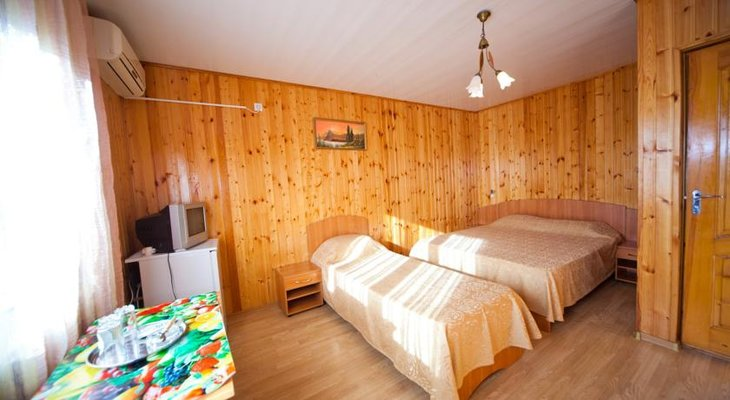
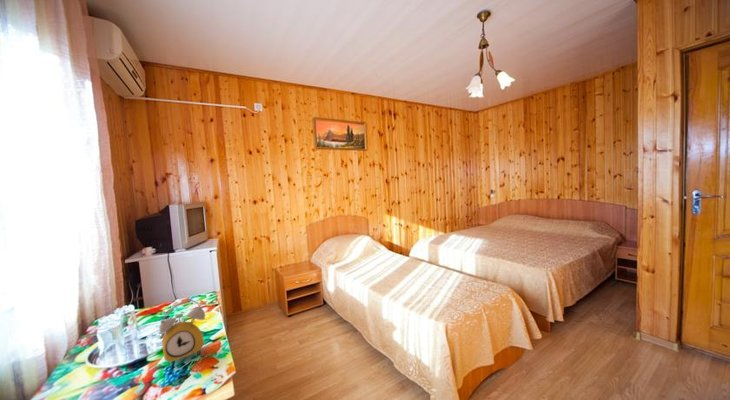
+ alarm clock [158,299,206,365]
